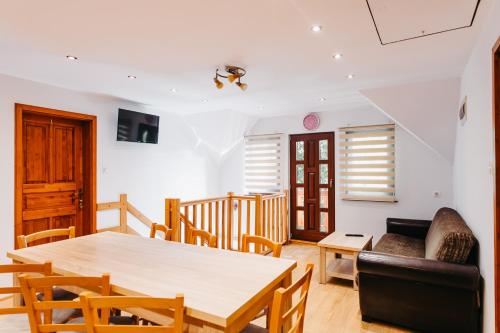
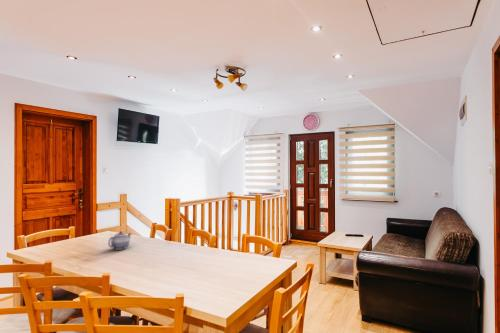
+ teapot [107,230,132,251]
